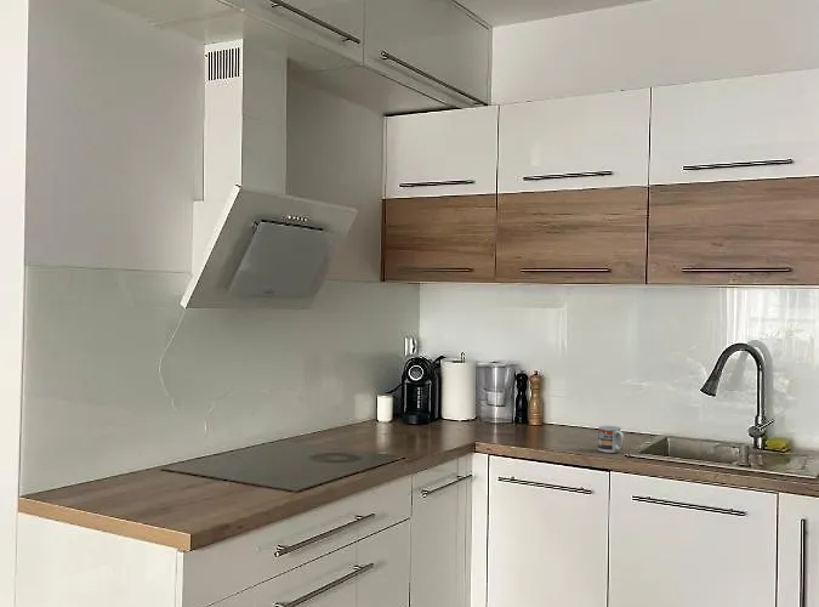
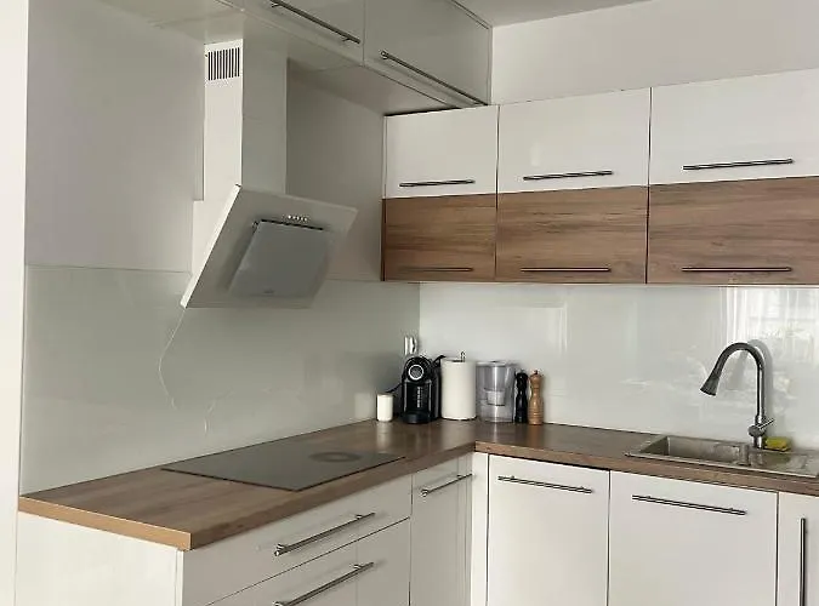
- cup [597,425,626,454]
